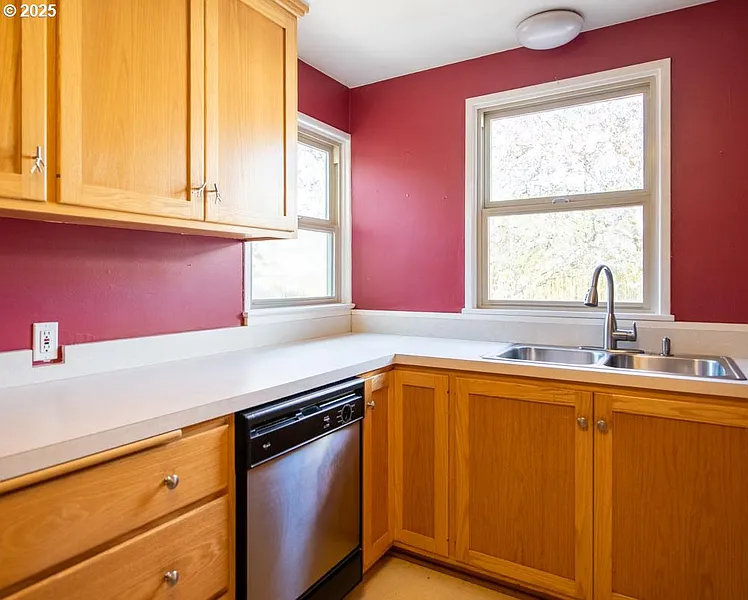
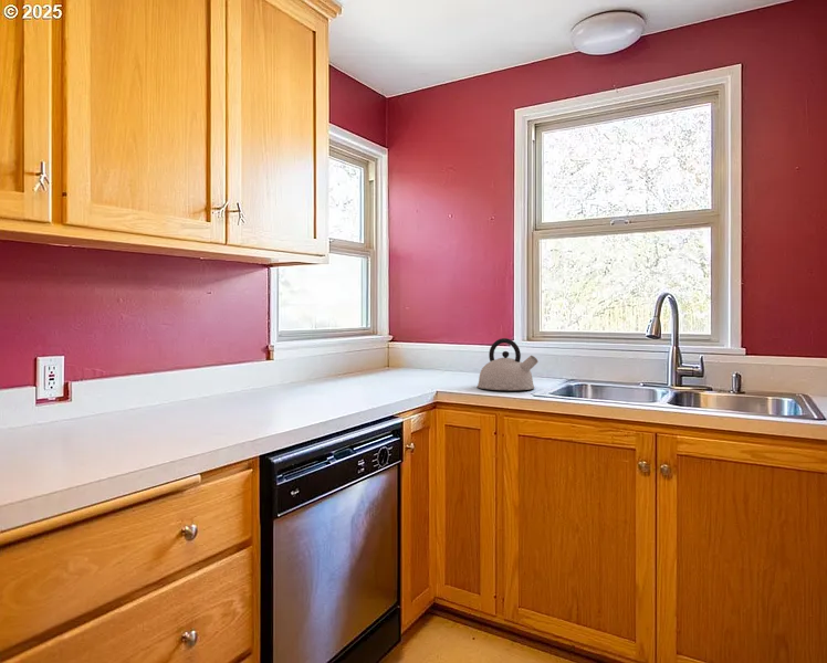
+ kettle [475,337,540,391]
